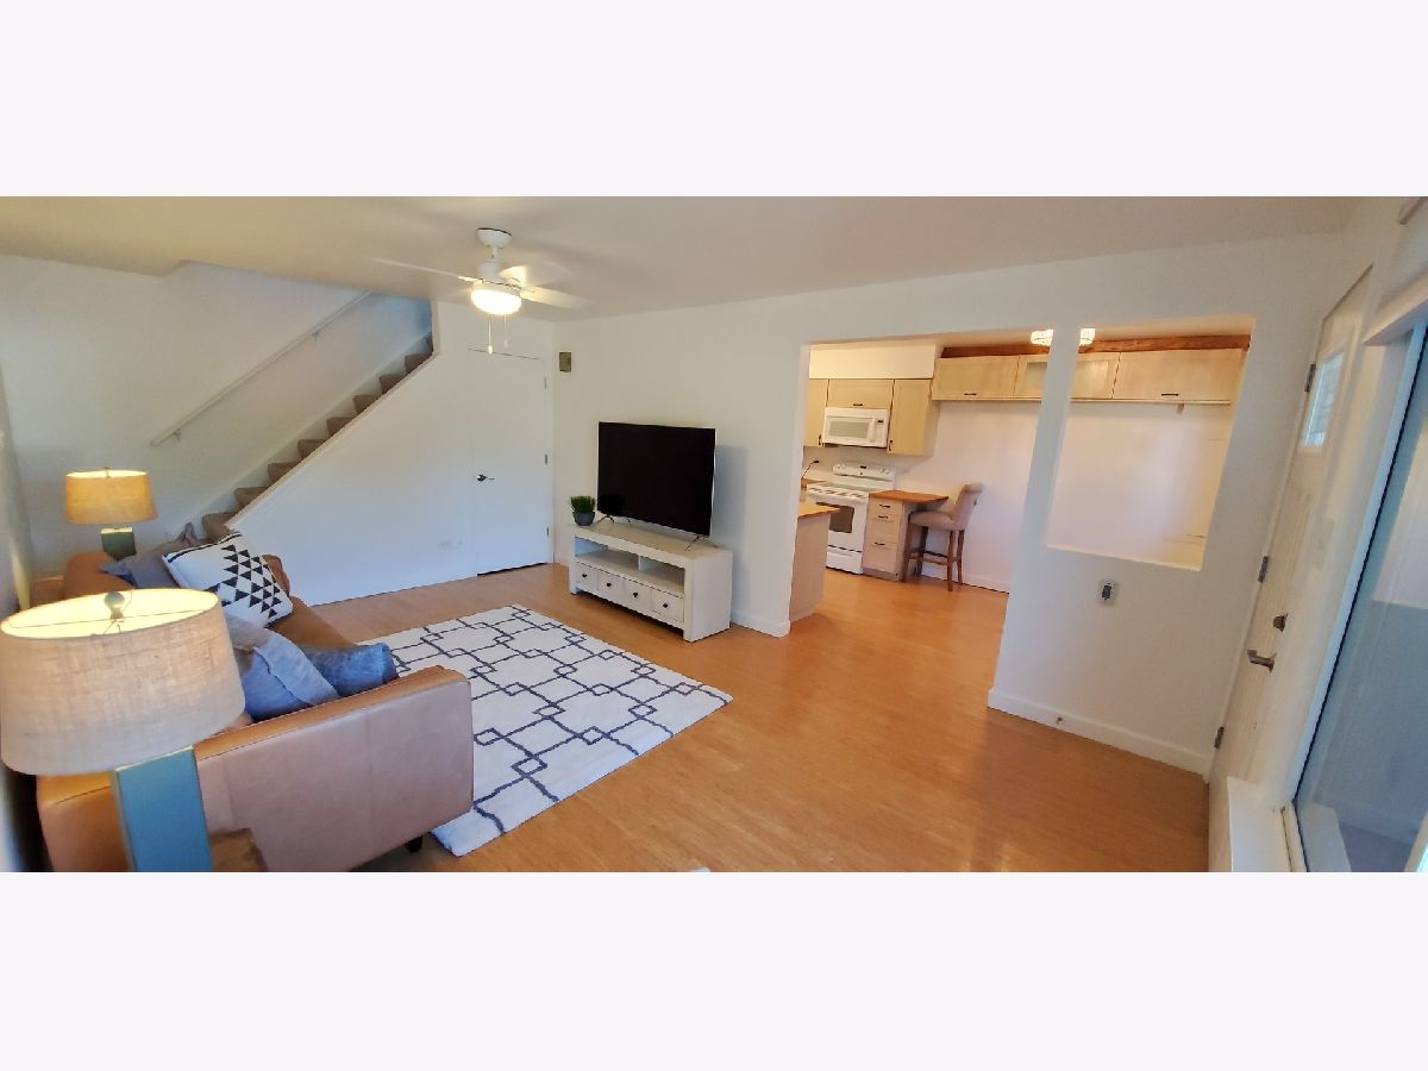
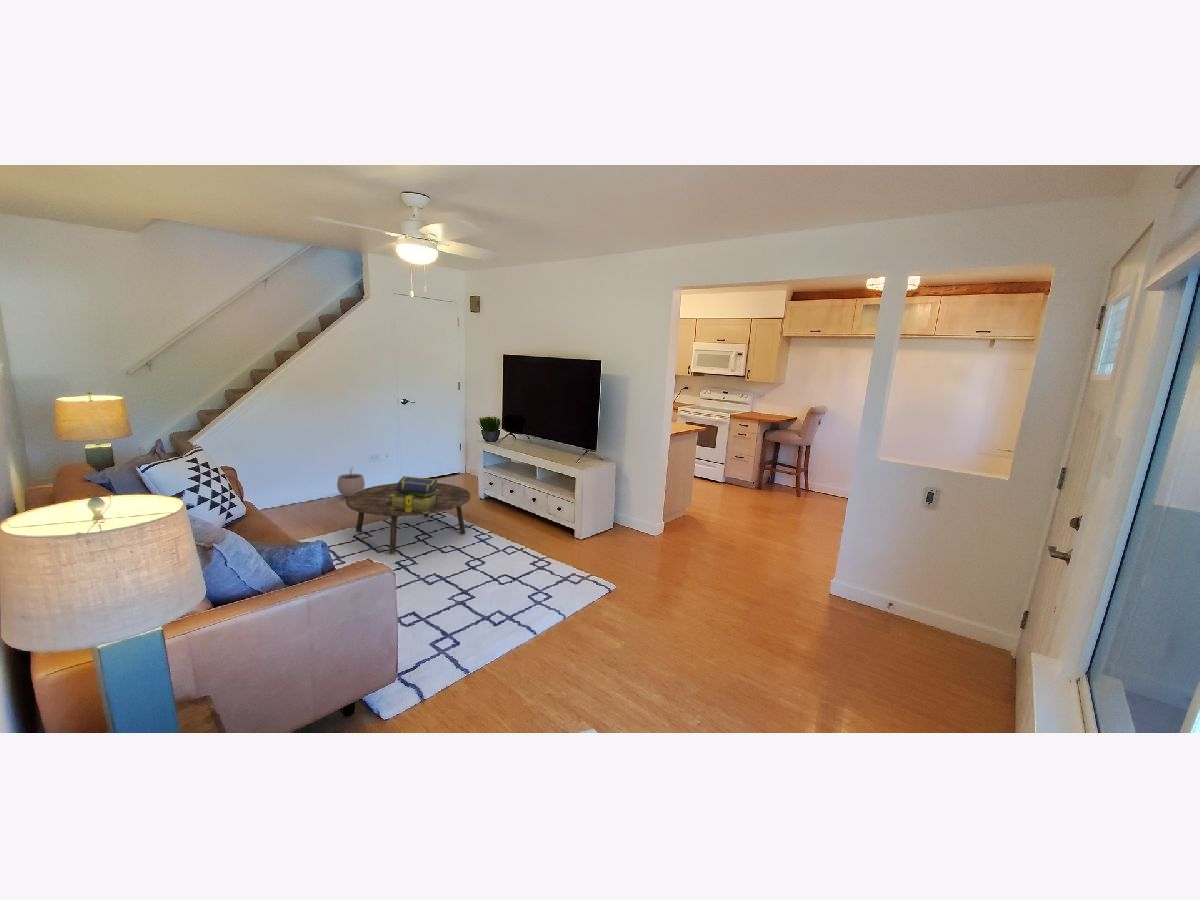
+ coffee table [345,482,471,555]
+ stack of books [390,475,438,513]
+ plant pot [336,466,366,498]
